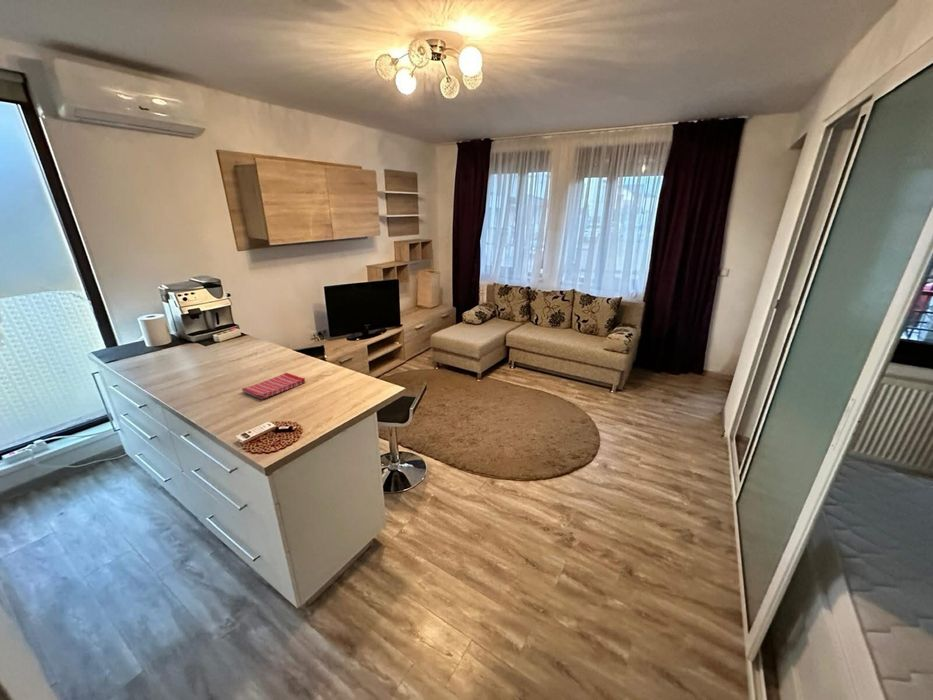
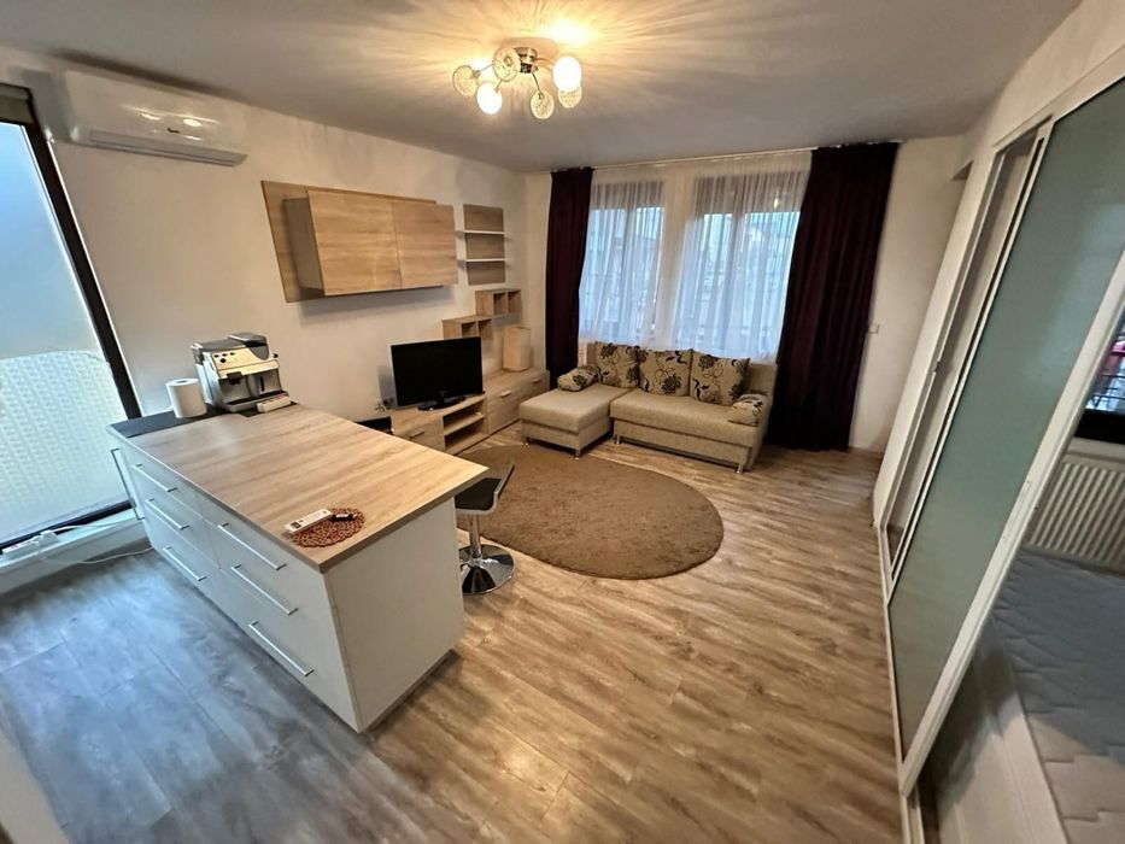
- dish towel [241,372,306,400]
